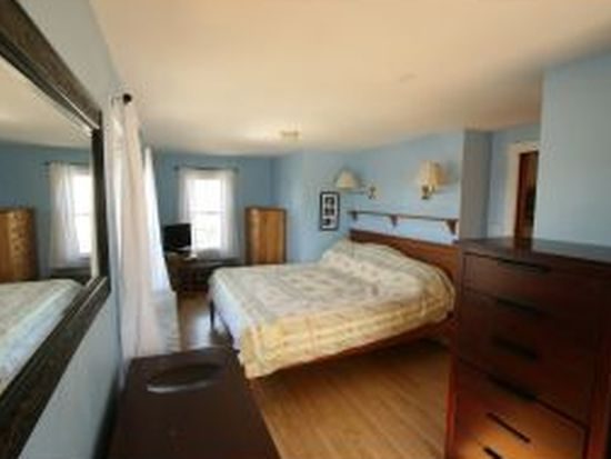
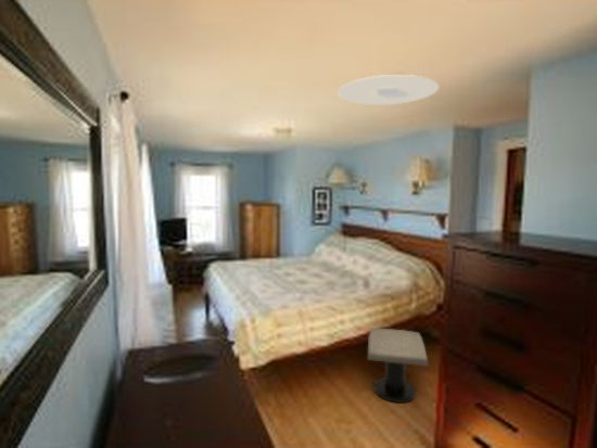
+ ceiling light [336,74,440,106]
+ stool [367,328,430,405]
